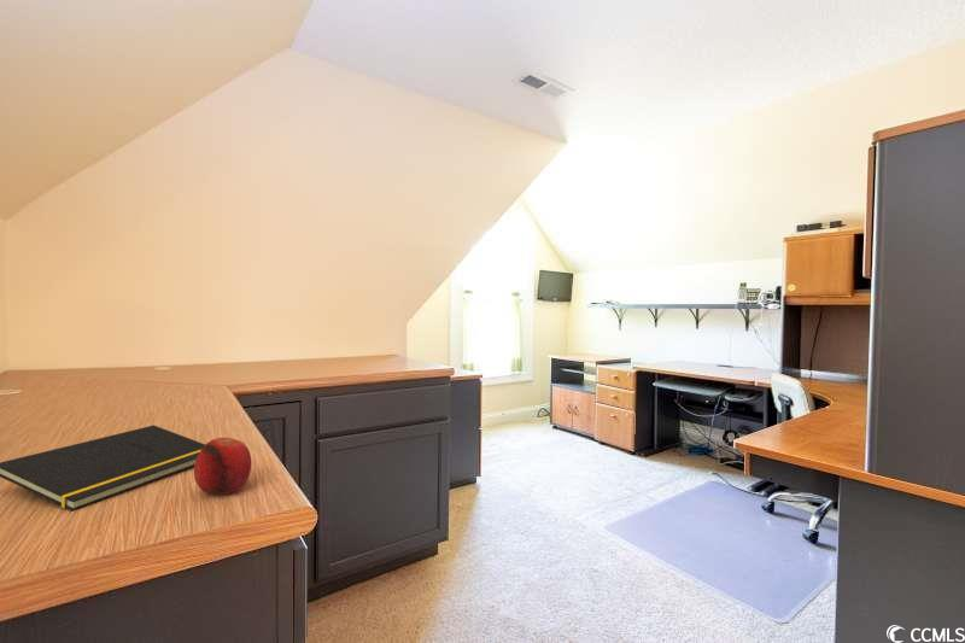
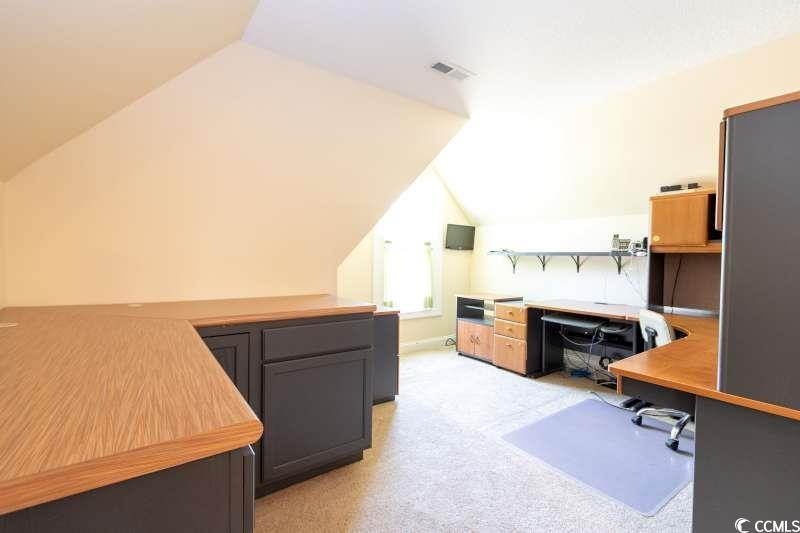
- notepad [0,423,206,512]
- fruit [193,437,252,496]
